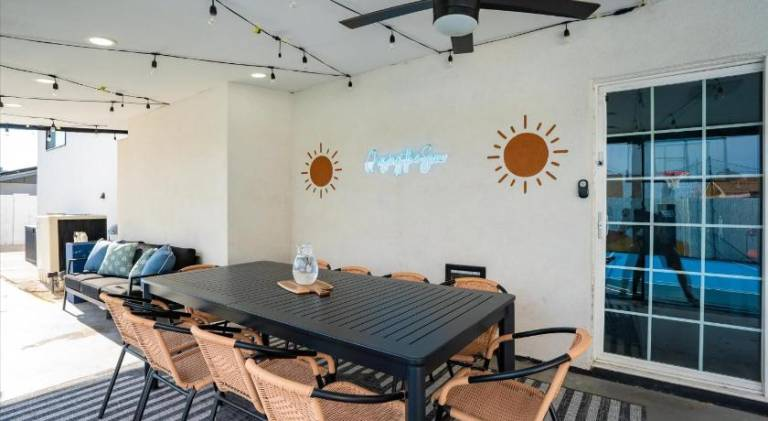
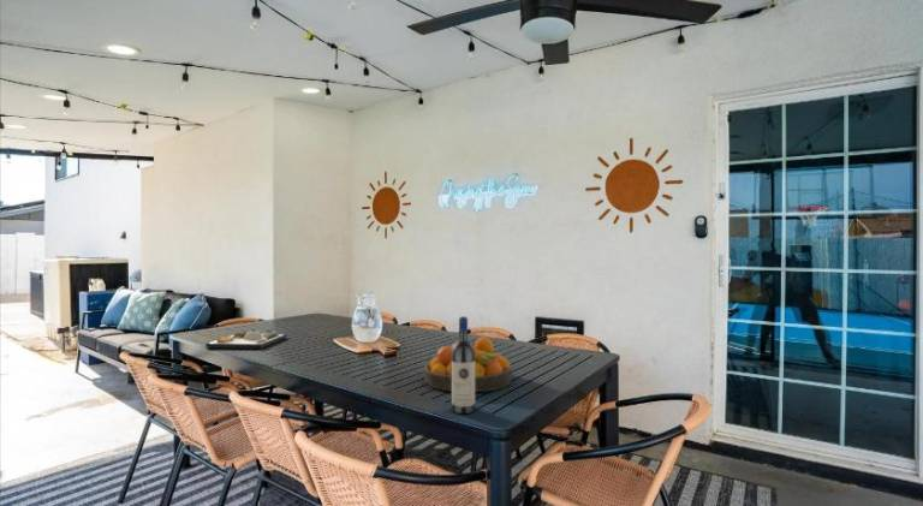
+ fruit bowl [423,337,513,393]
+ dinner plate [204,328,287,350]
+ wine bottle [451,315,476,415]
